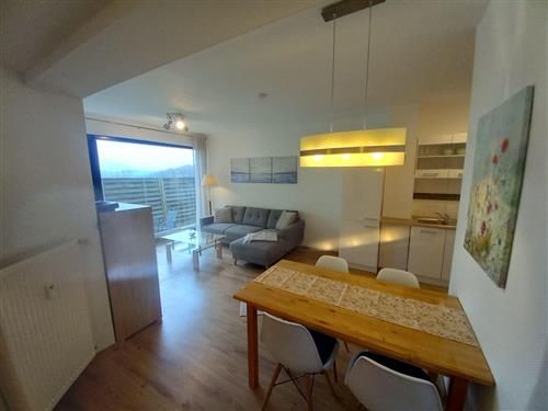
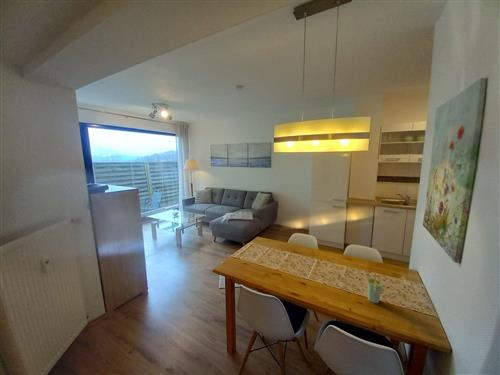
+ cup [366,272,384,304]
